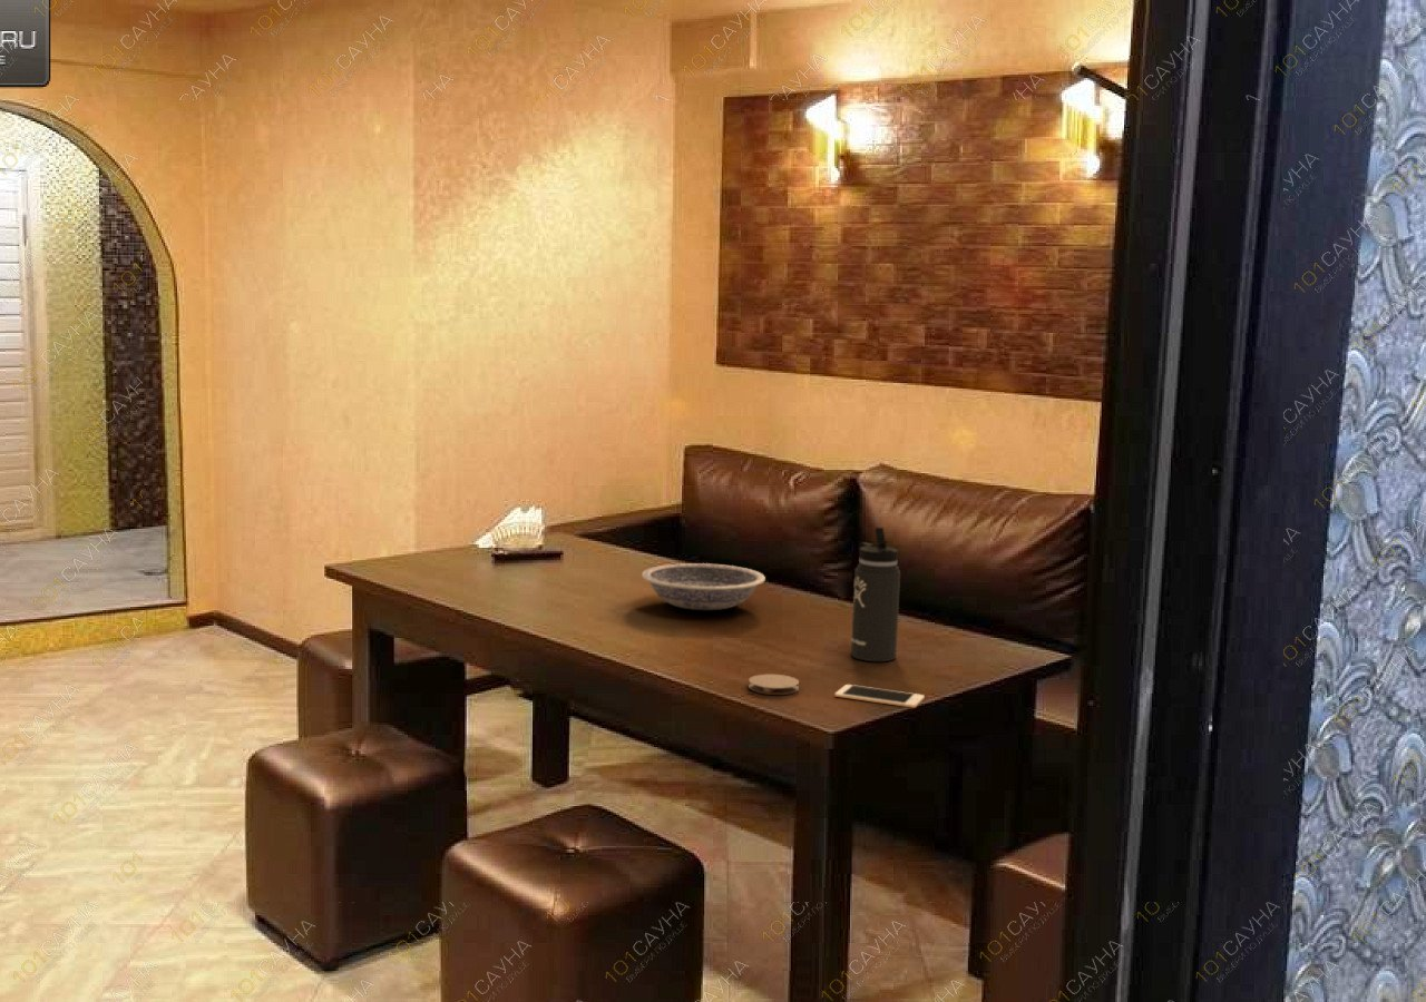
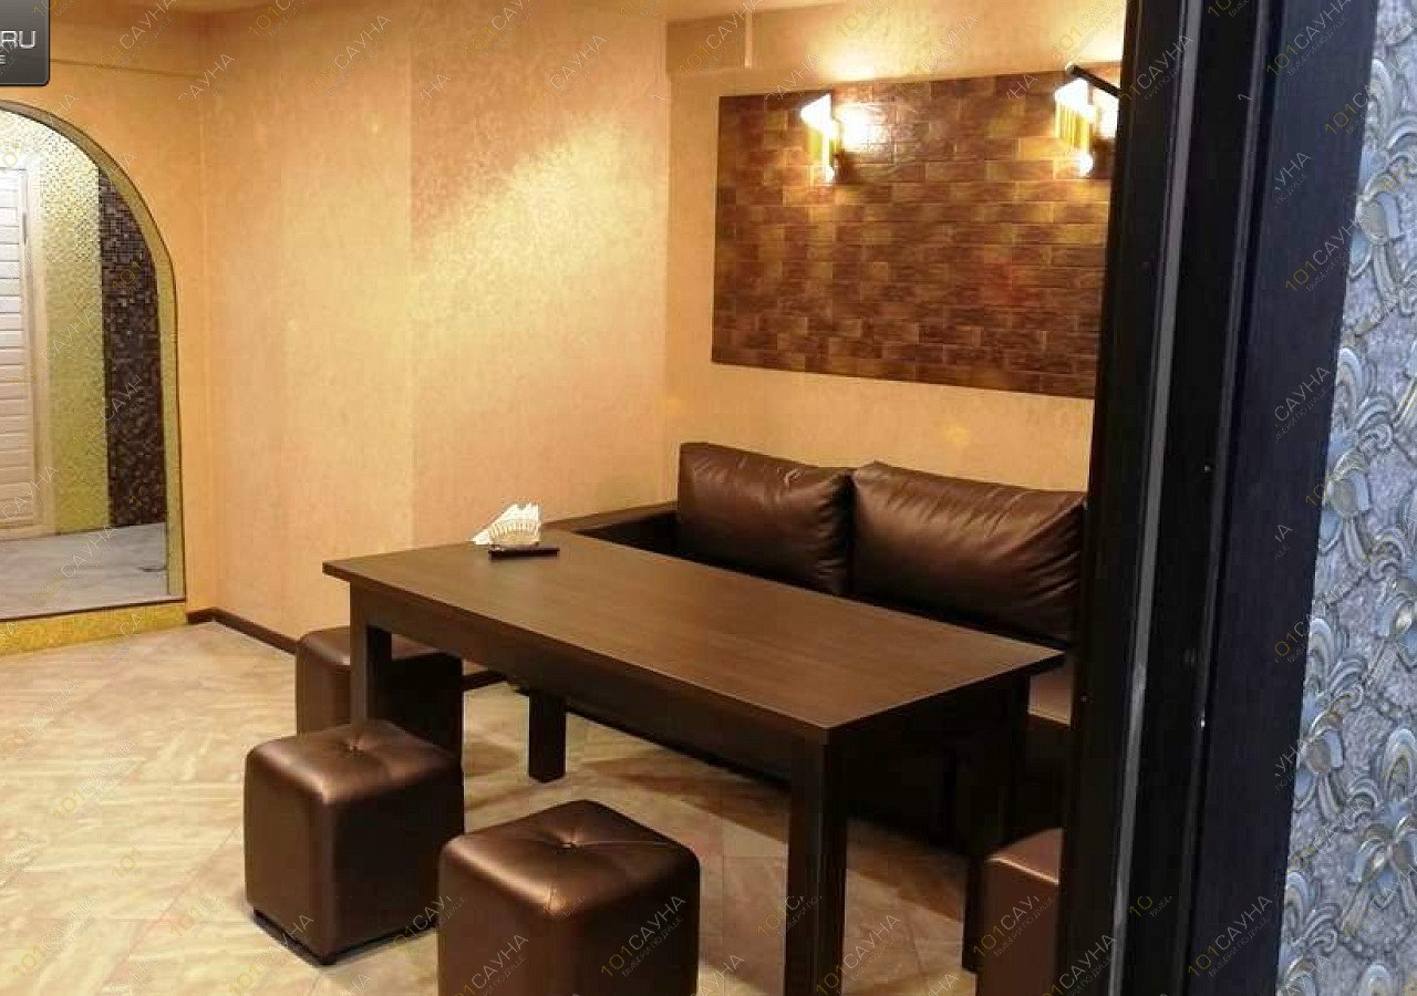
- thermos bottle [850,527,901,662]
- bowl [641,562,766,611]
- coaster [748,674,800,696]
- cell phone [834,684,926,709]
